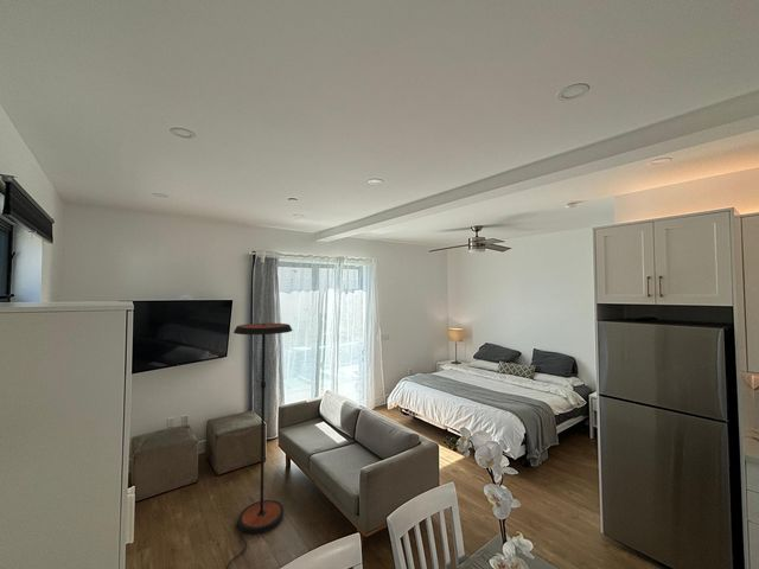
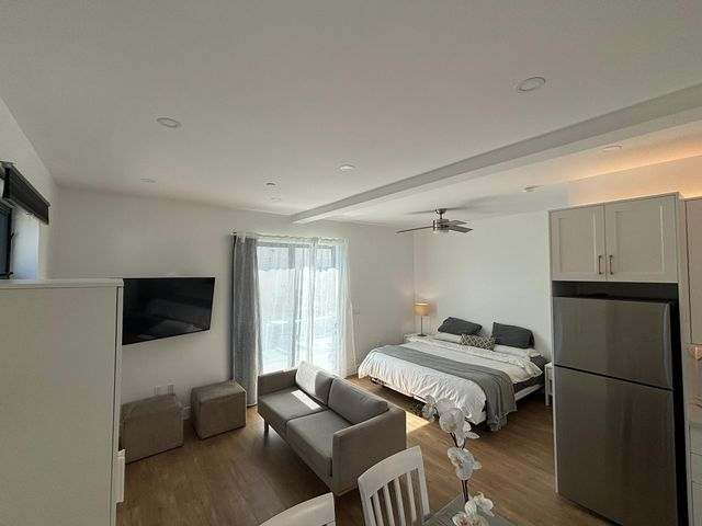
- floor lamp [225,322,293,569]
